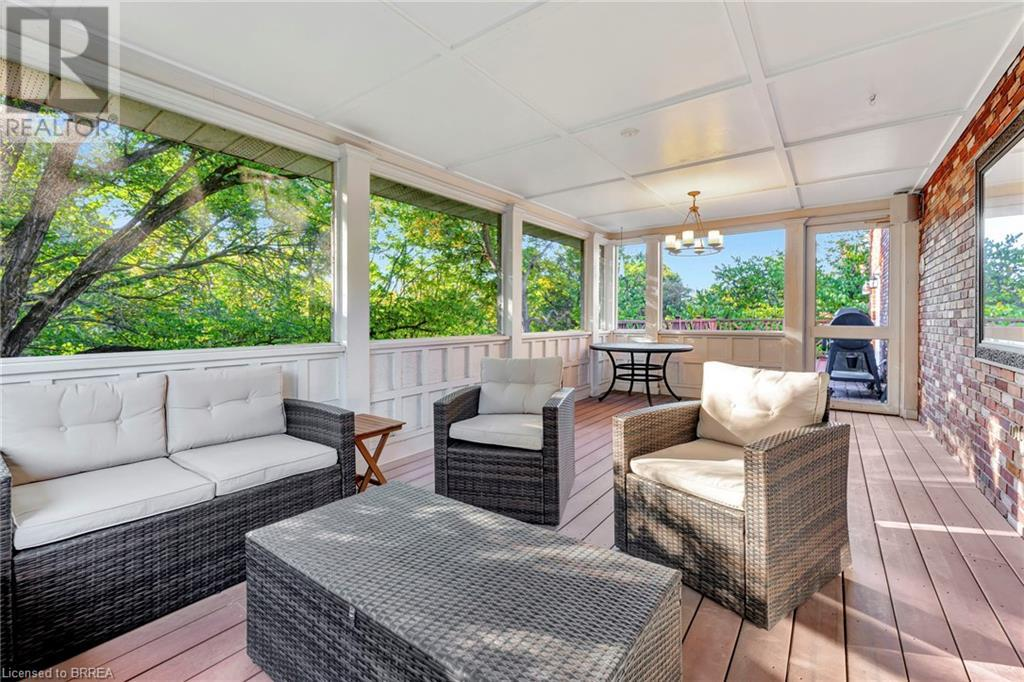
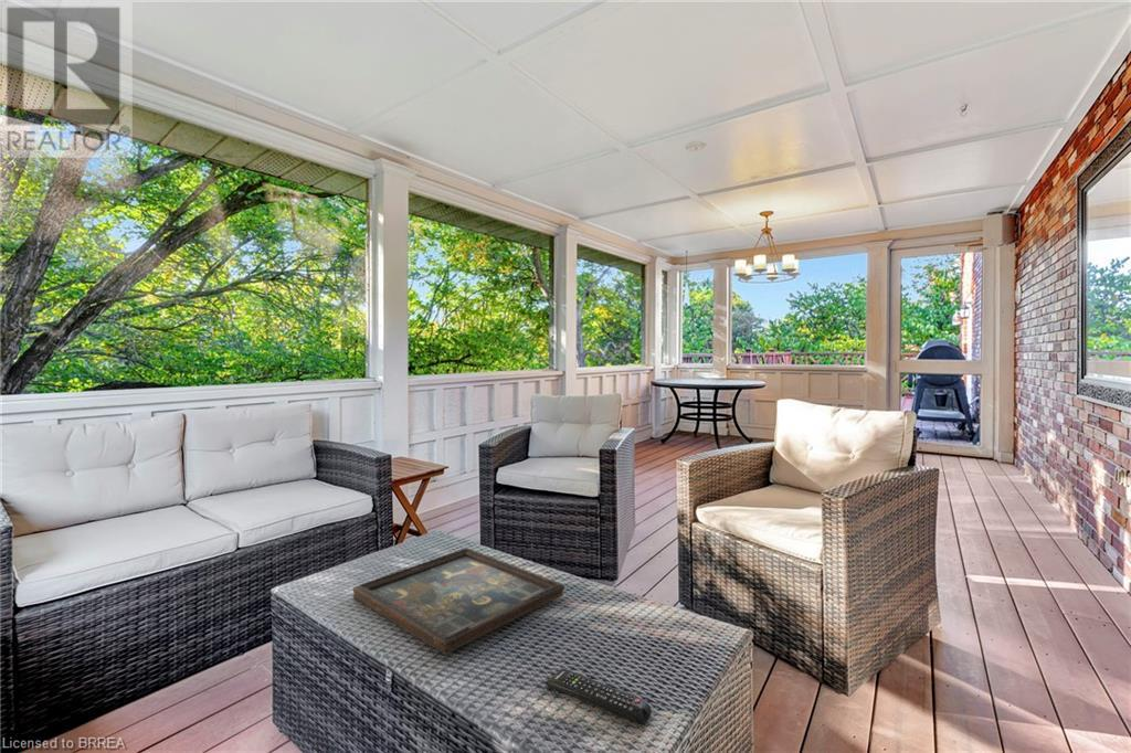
+ decorative tray [352,548,566,656]
+ remote control [545,668,652,727]
